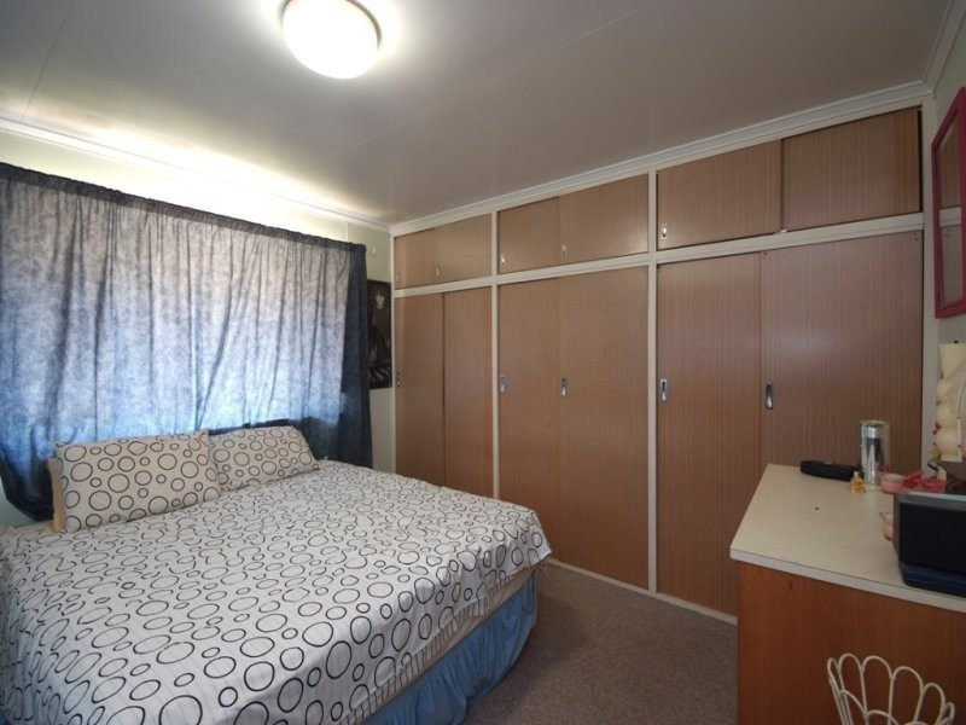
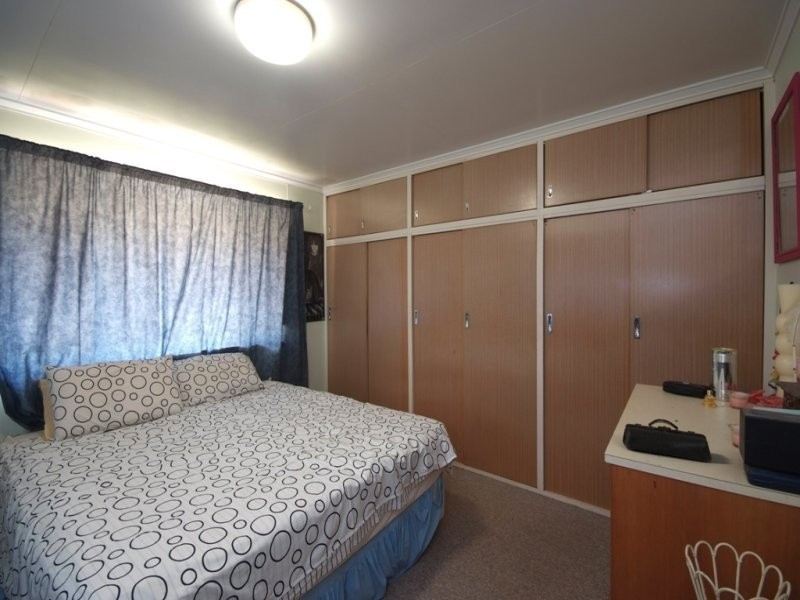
+ pencil case [621,418,713,463]
